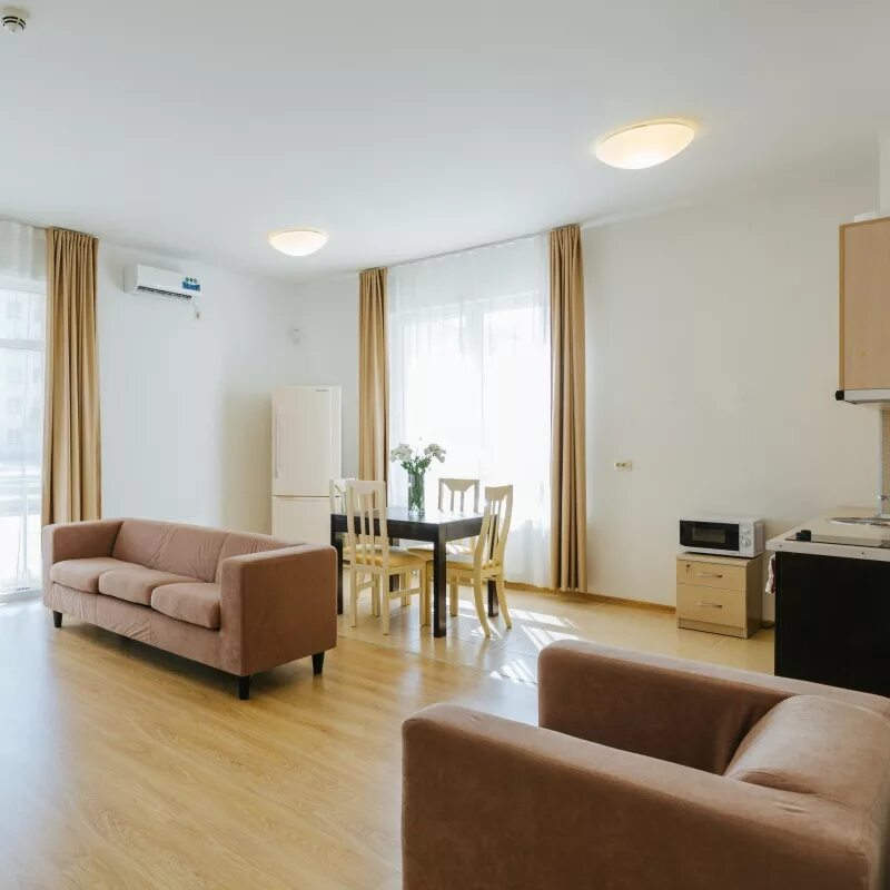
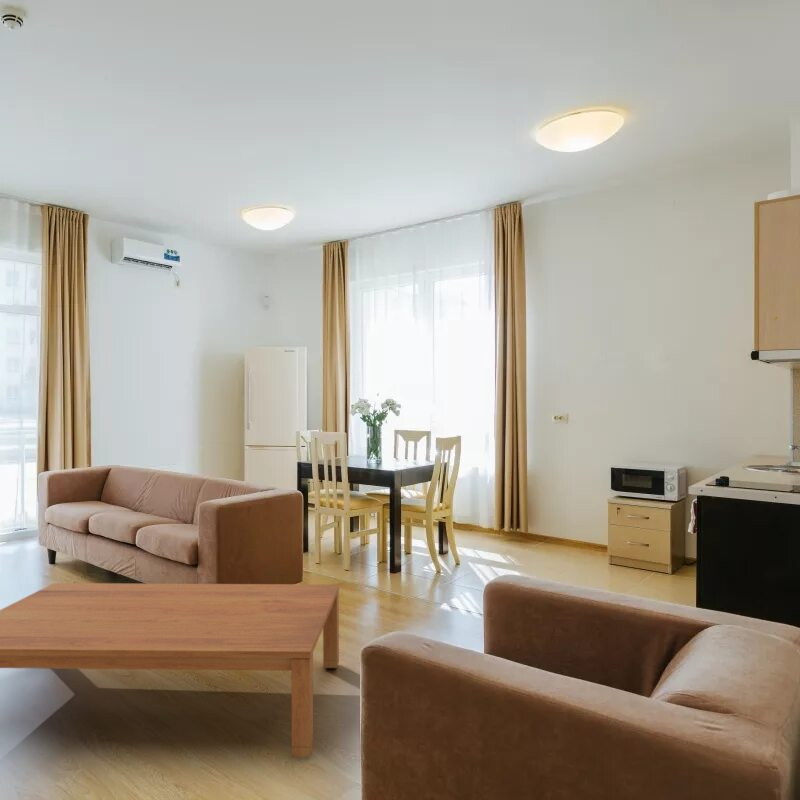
+ coffee table [0,582,340,758]
